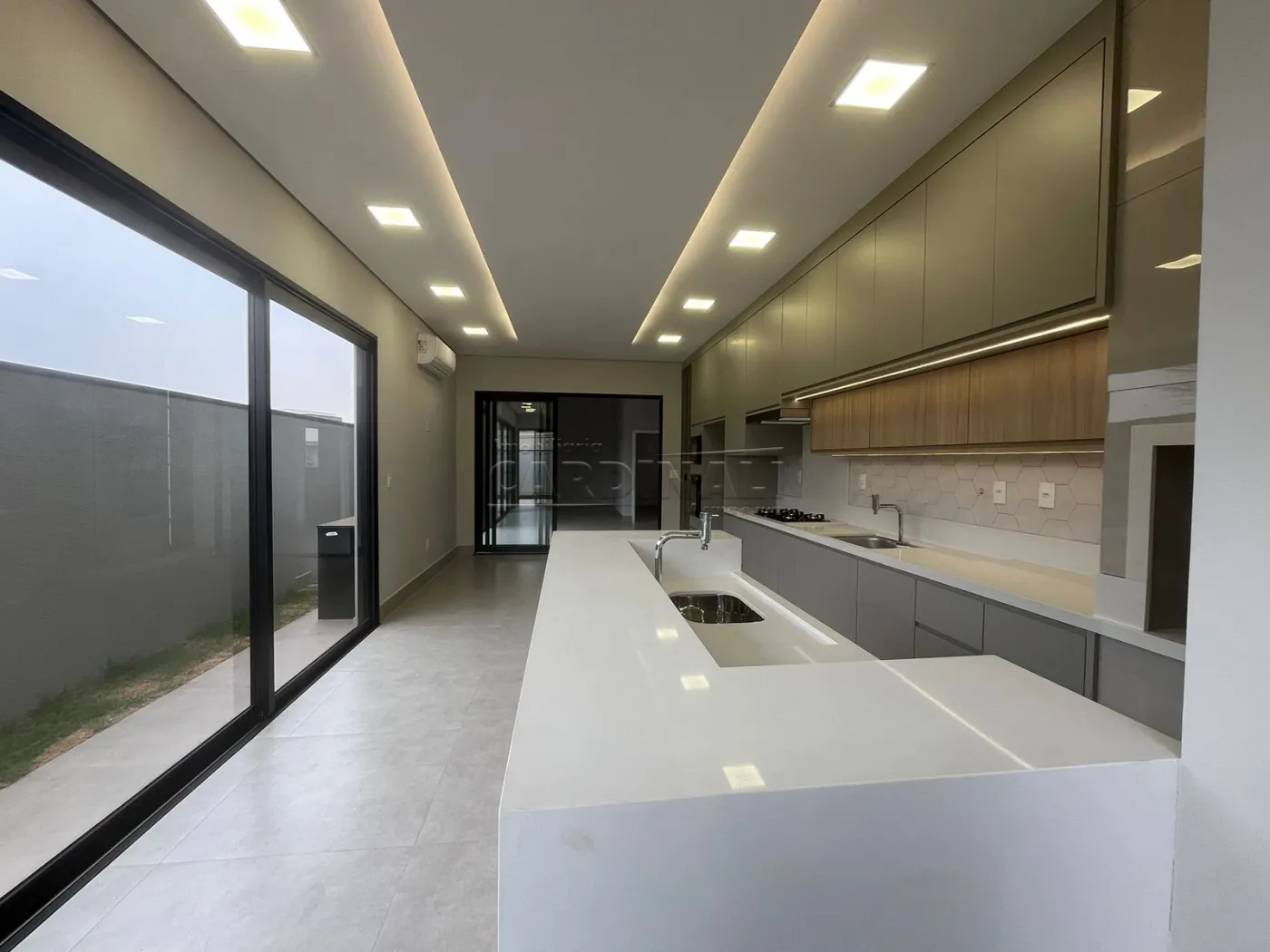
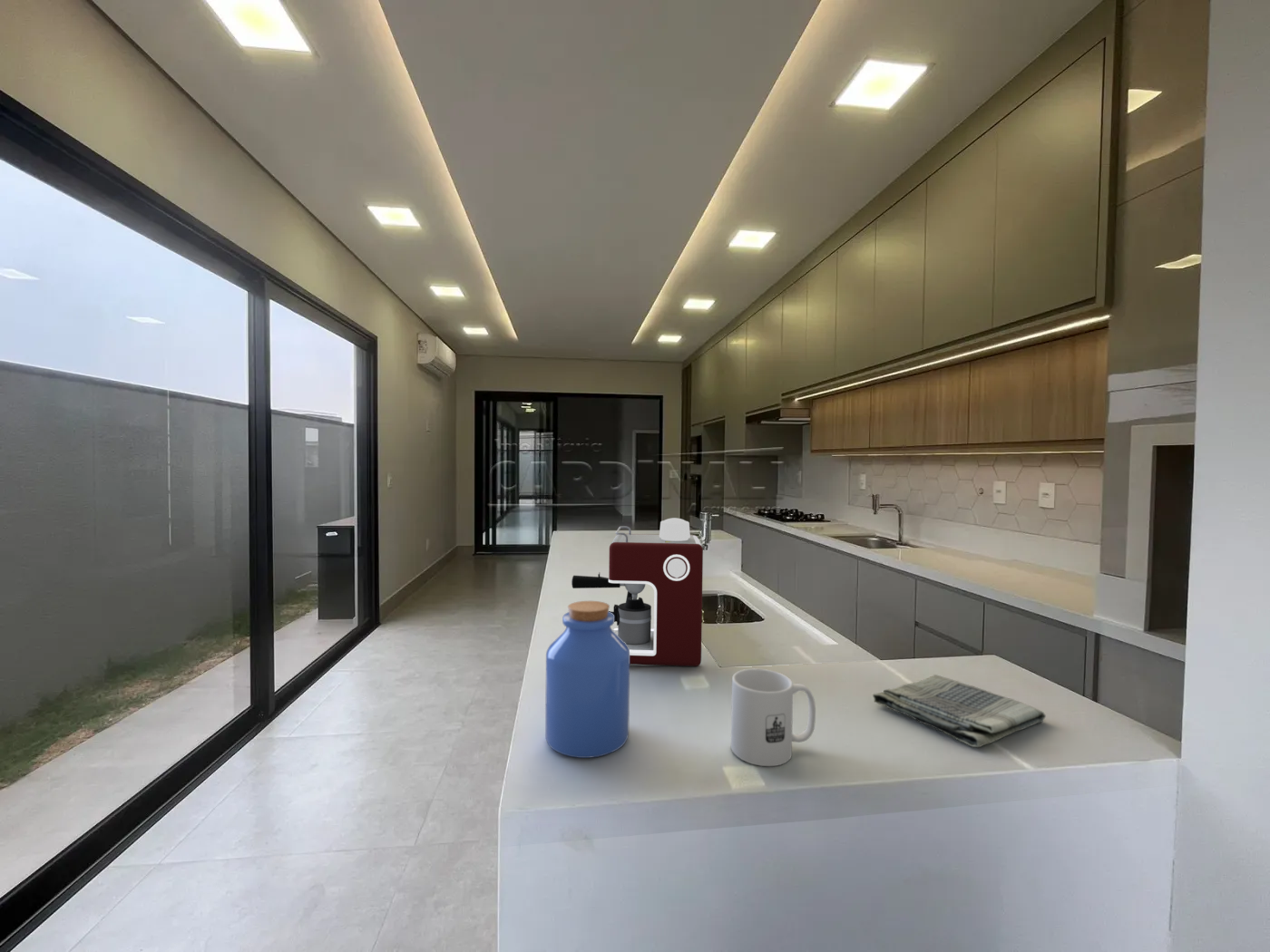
+ jar [544,600,630,759]
+ dish towel [872,674,1047,748]
+ mug [730,668,816,767]
+ coffee maker [571,517,704,667]
